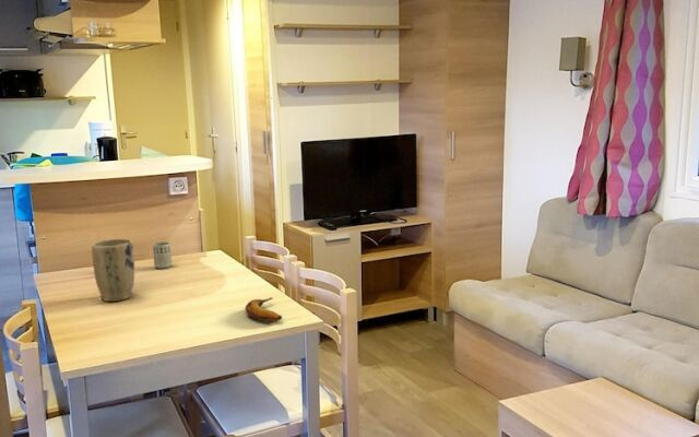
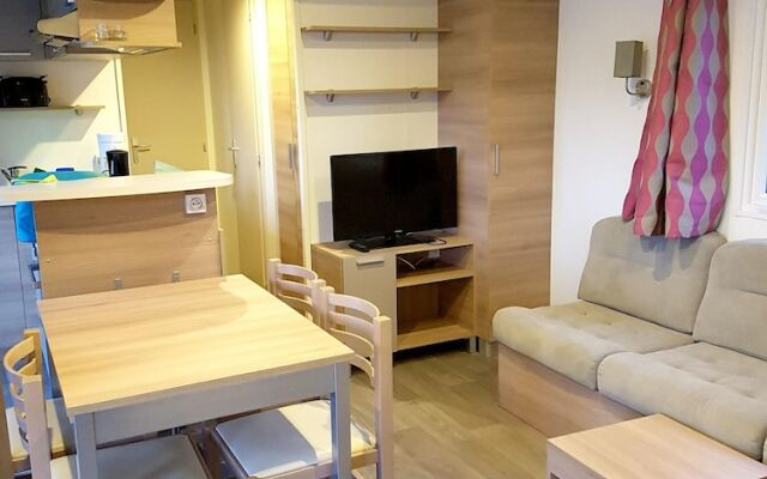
- banana [245,296,283,323]
- cup [152,240,173,270]
- plant pot [91,238,135,303]
